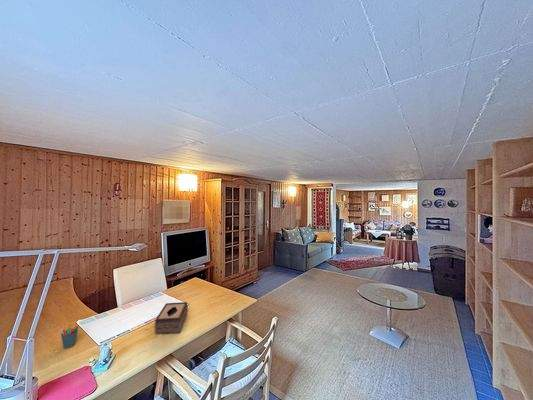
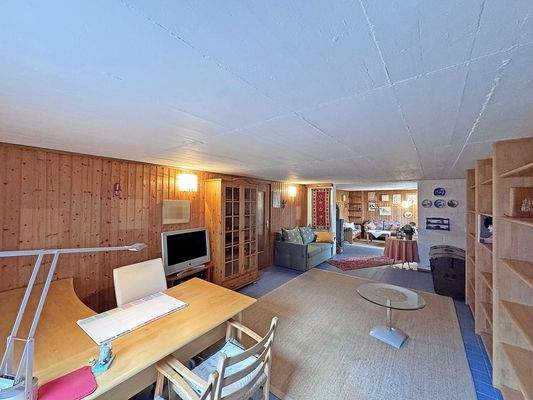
- pen holder [60,323,80,349]
- tissue box [154,301,189,336]
